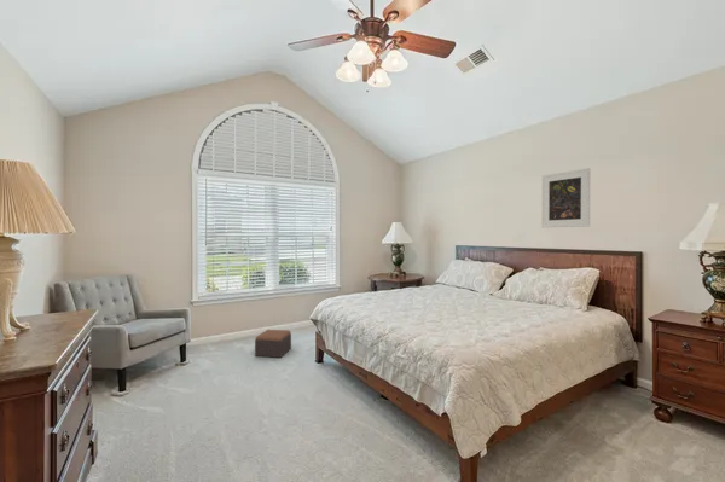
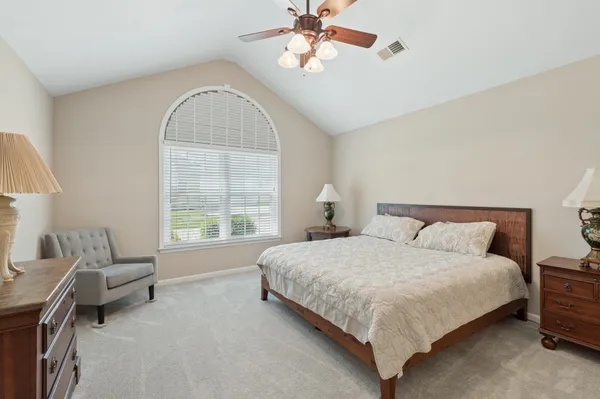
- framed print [540,167,591,228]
- footstool [254,329,292,359]
